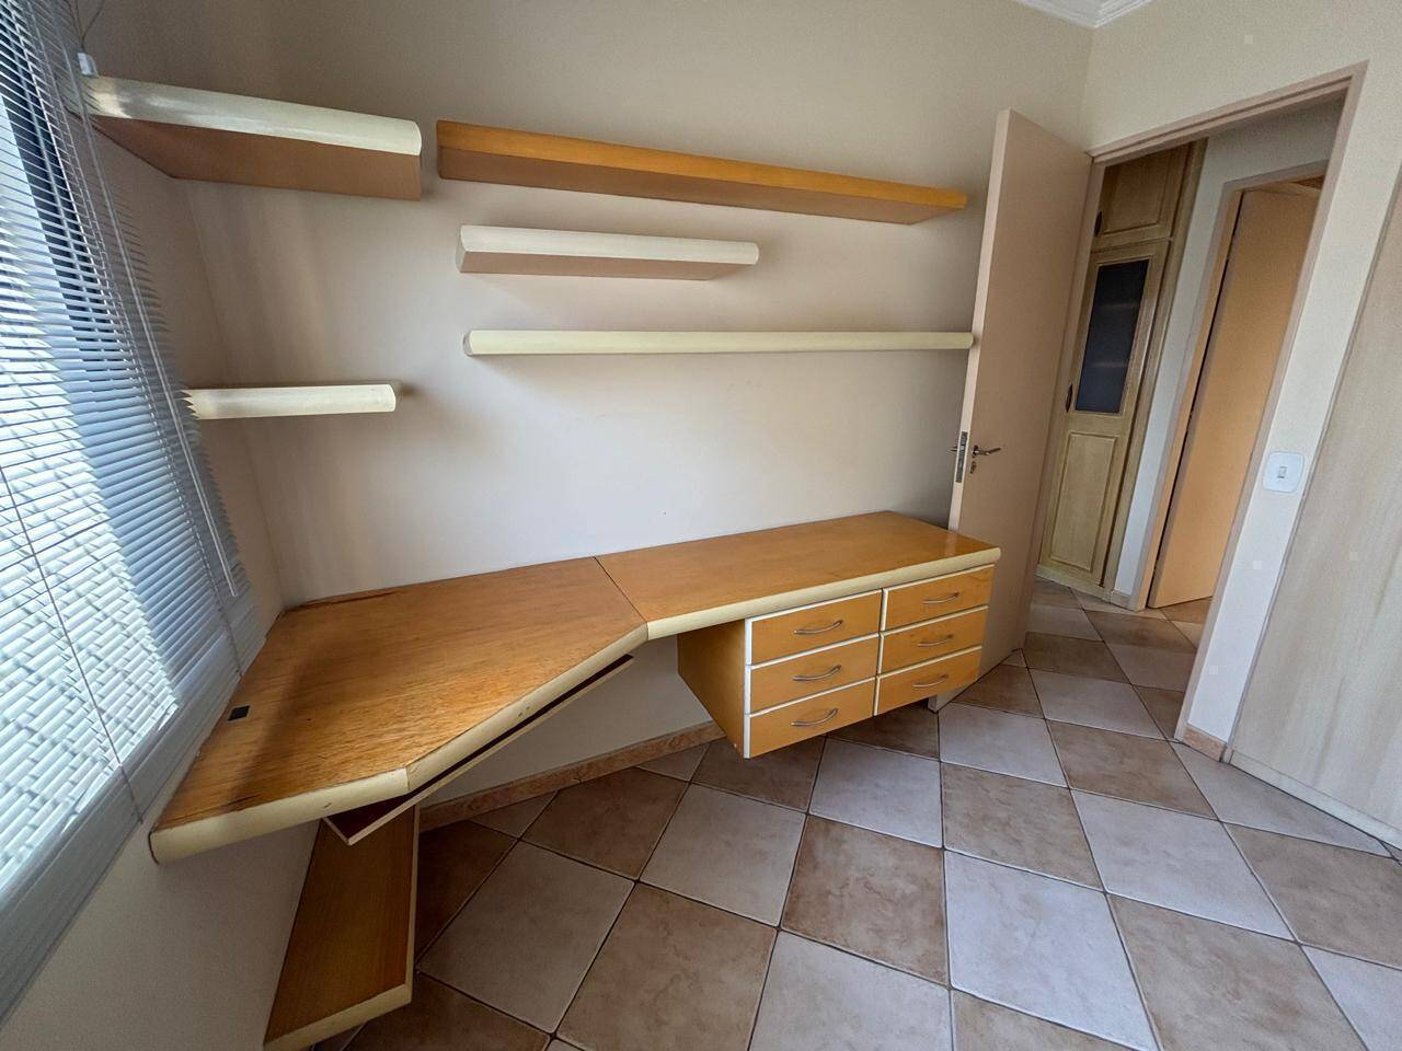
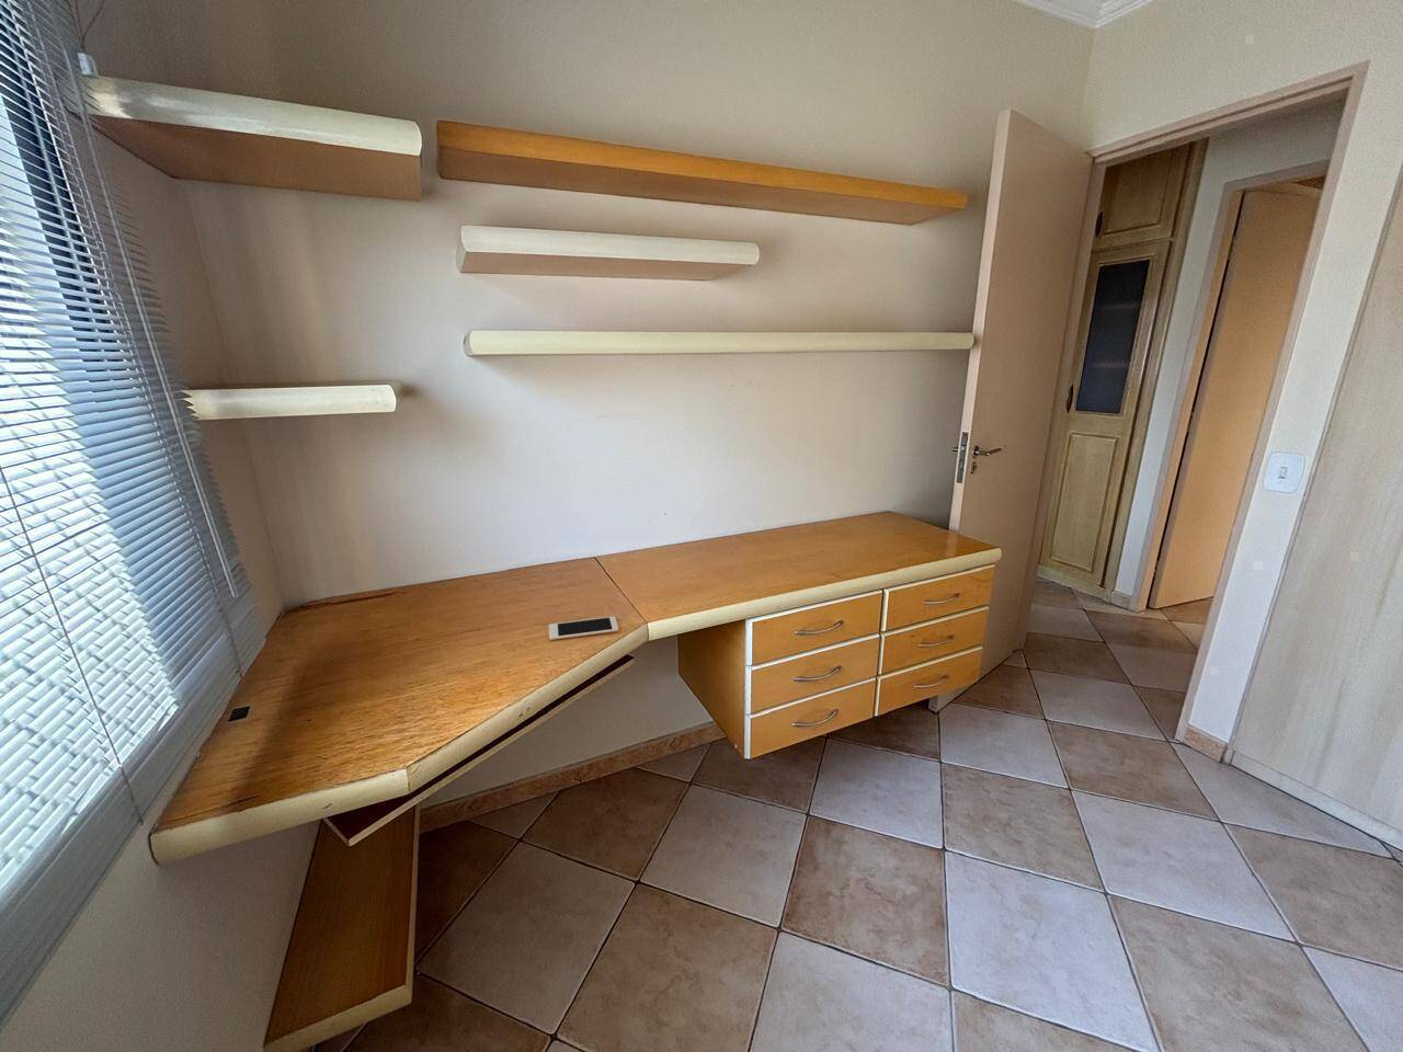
+ cell phone [548,616,620,641]
